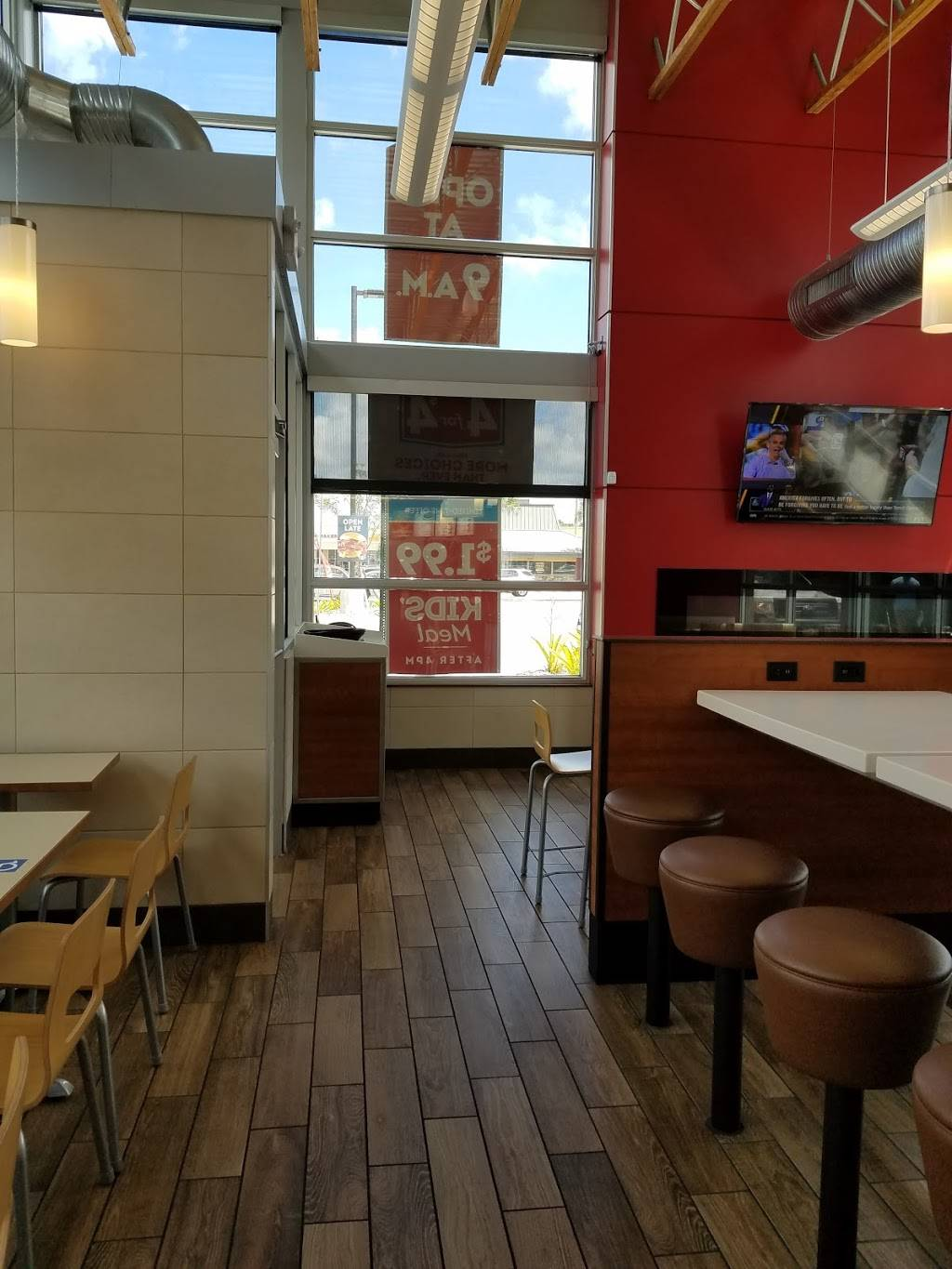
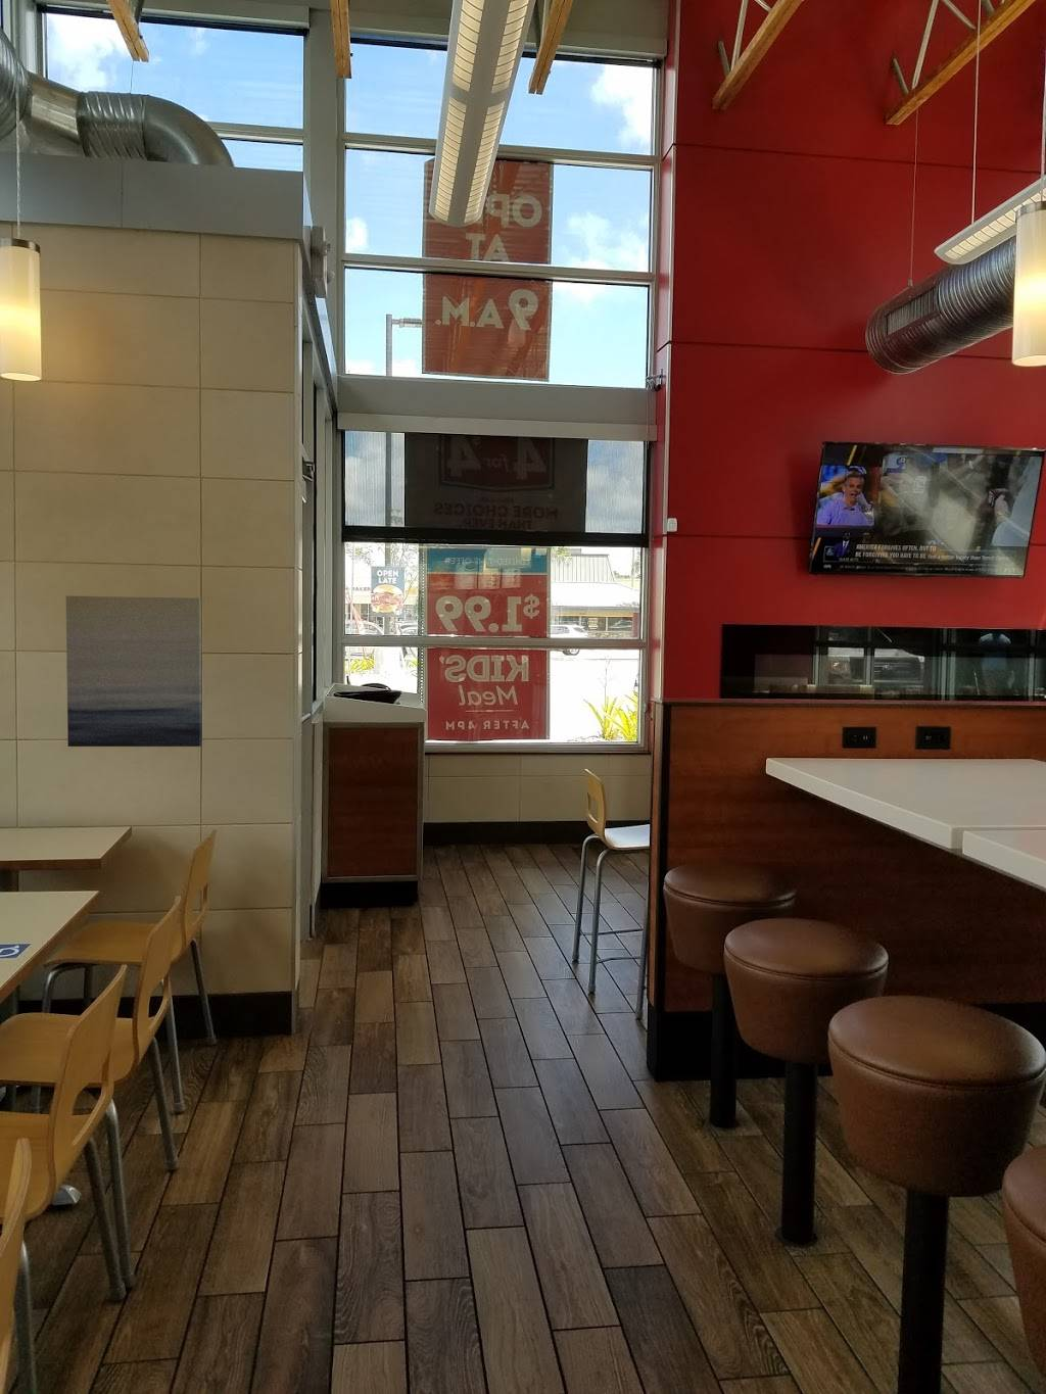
+ wall art [65,595,202,748]
